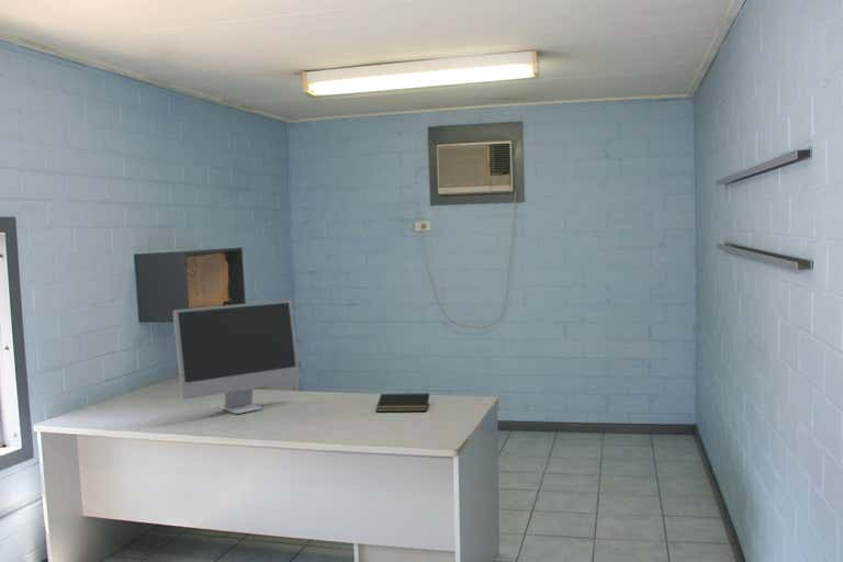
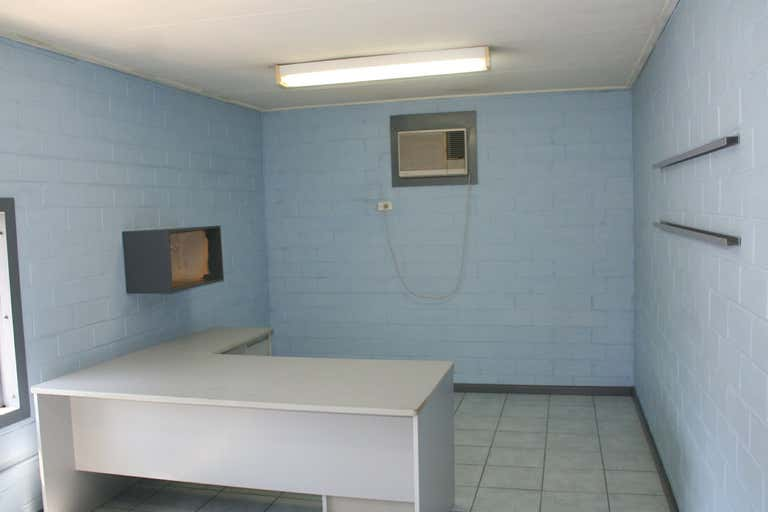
- computer monitor [172,299,302,415]
- notepad [374,392,430,413]
